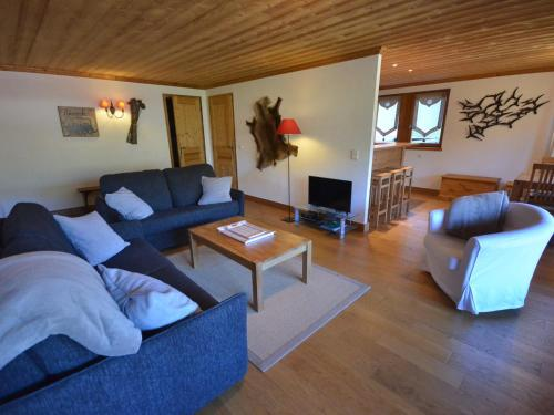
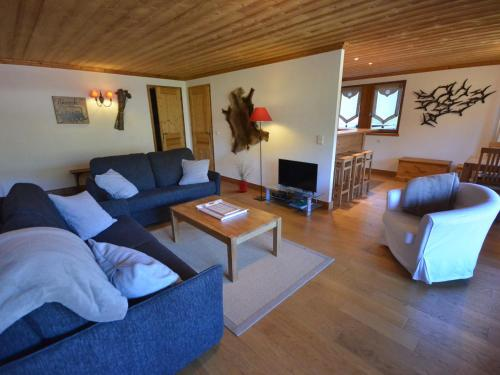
+ house plant [229,157,254,193]
